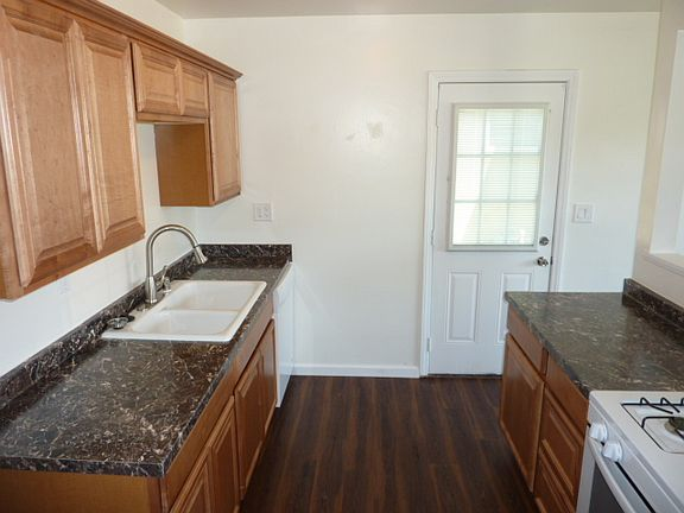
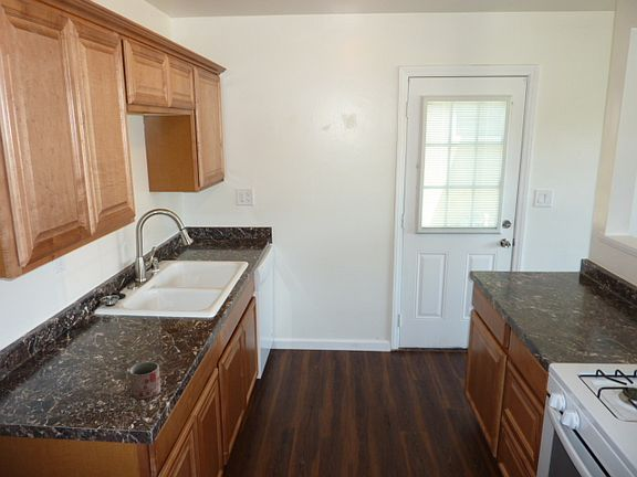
+ mug [128,360,161,400]
